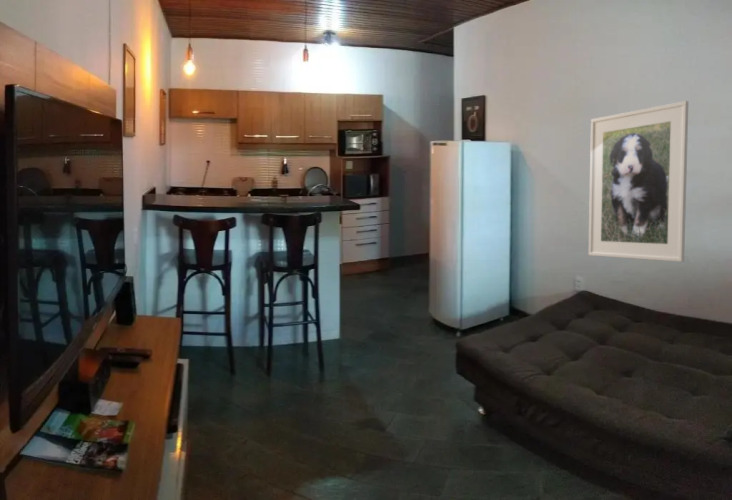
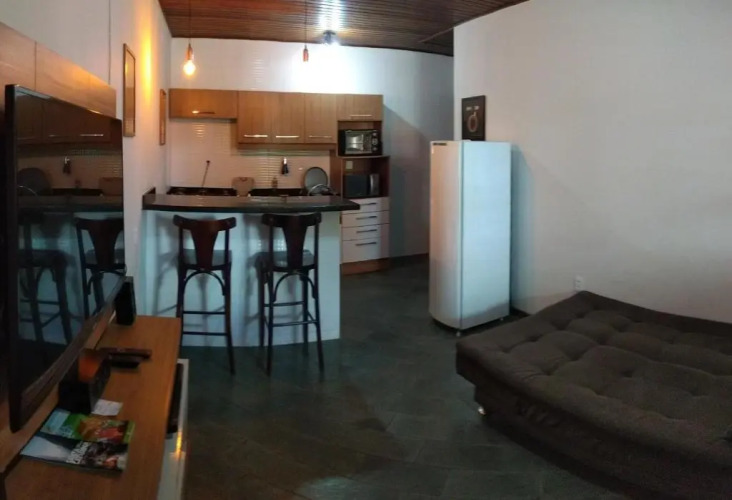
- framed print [588,100,689,263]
